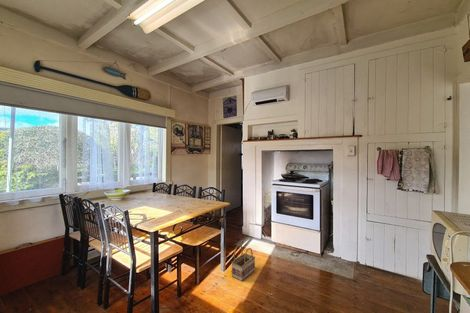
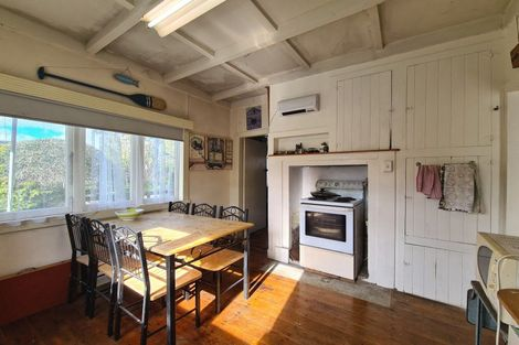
- basket [231,244,256,282]
